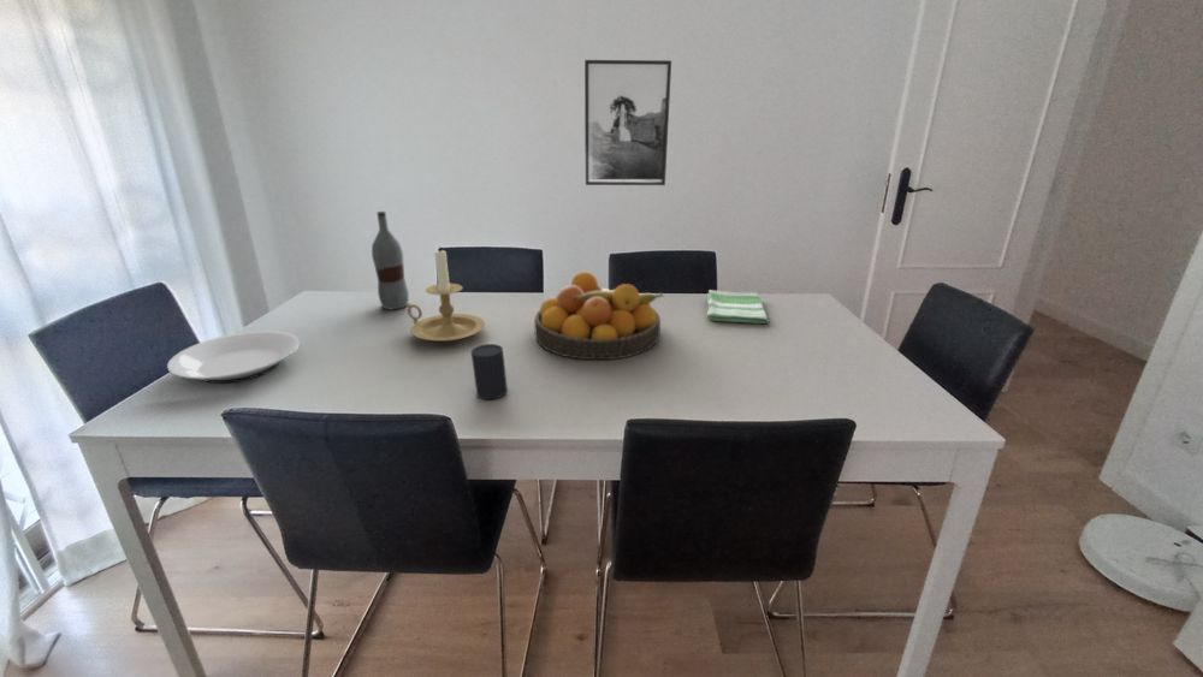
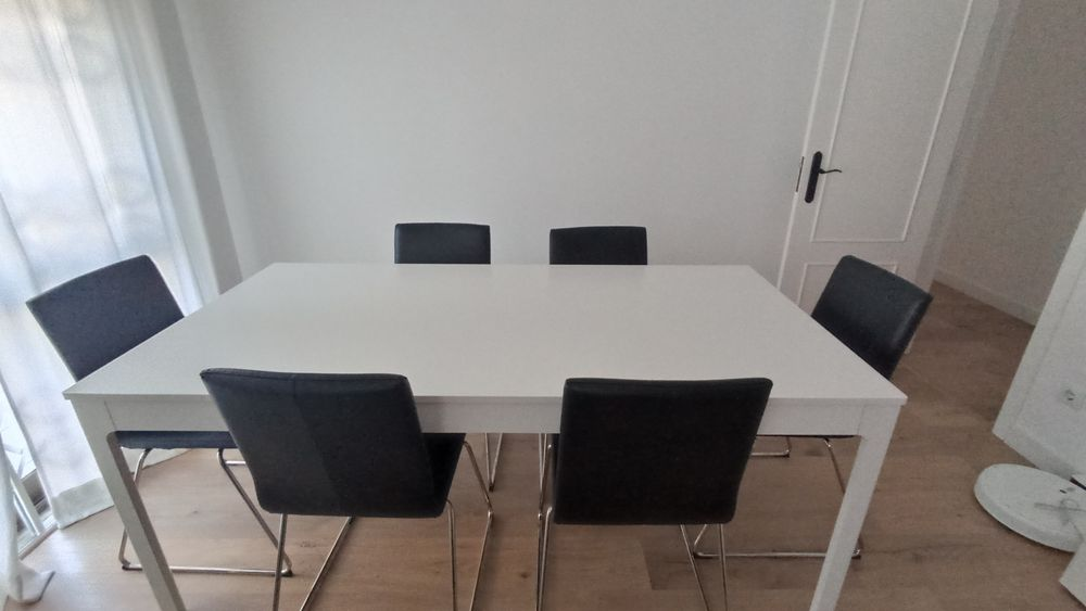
- plate [166,329,301,385]
- cup [470,343,509,400]
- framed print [583,59,672,186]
- candle holder [407,247,486,343]
- fruit bowl [533,271,664,361]
- bottle [371,210,410,310]
- dish towel [706,289,770,325]
